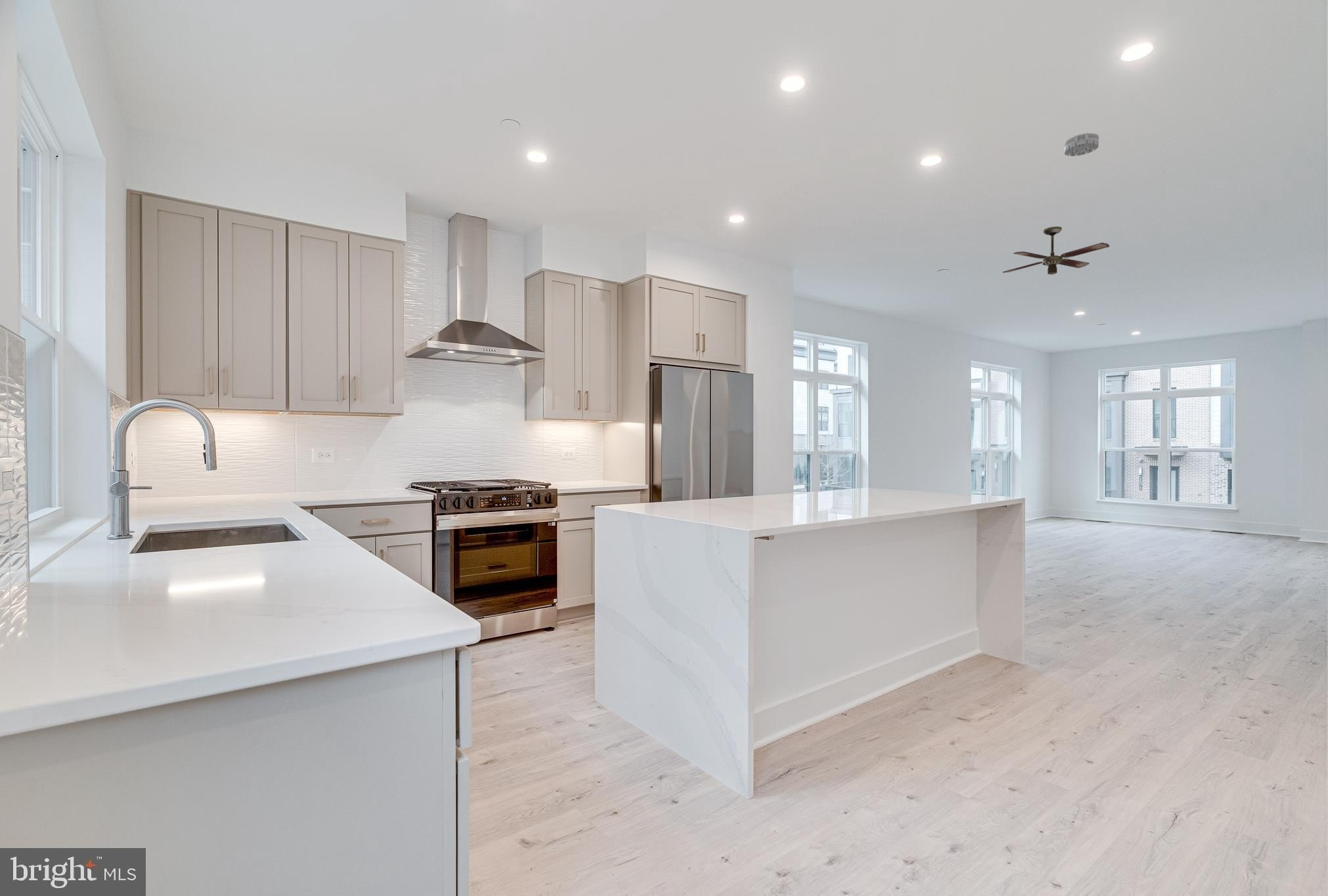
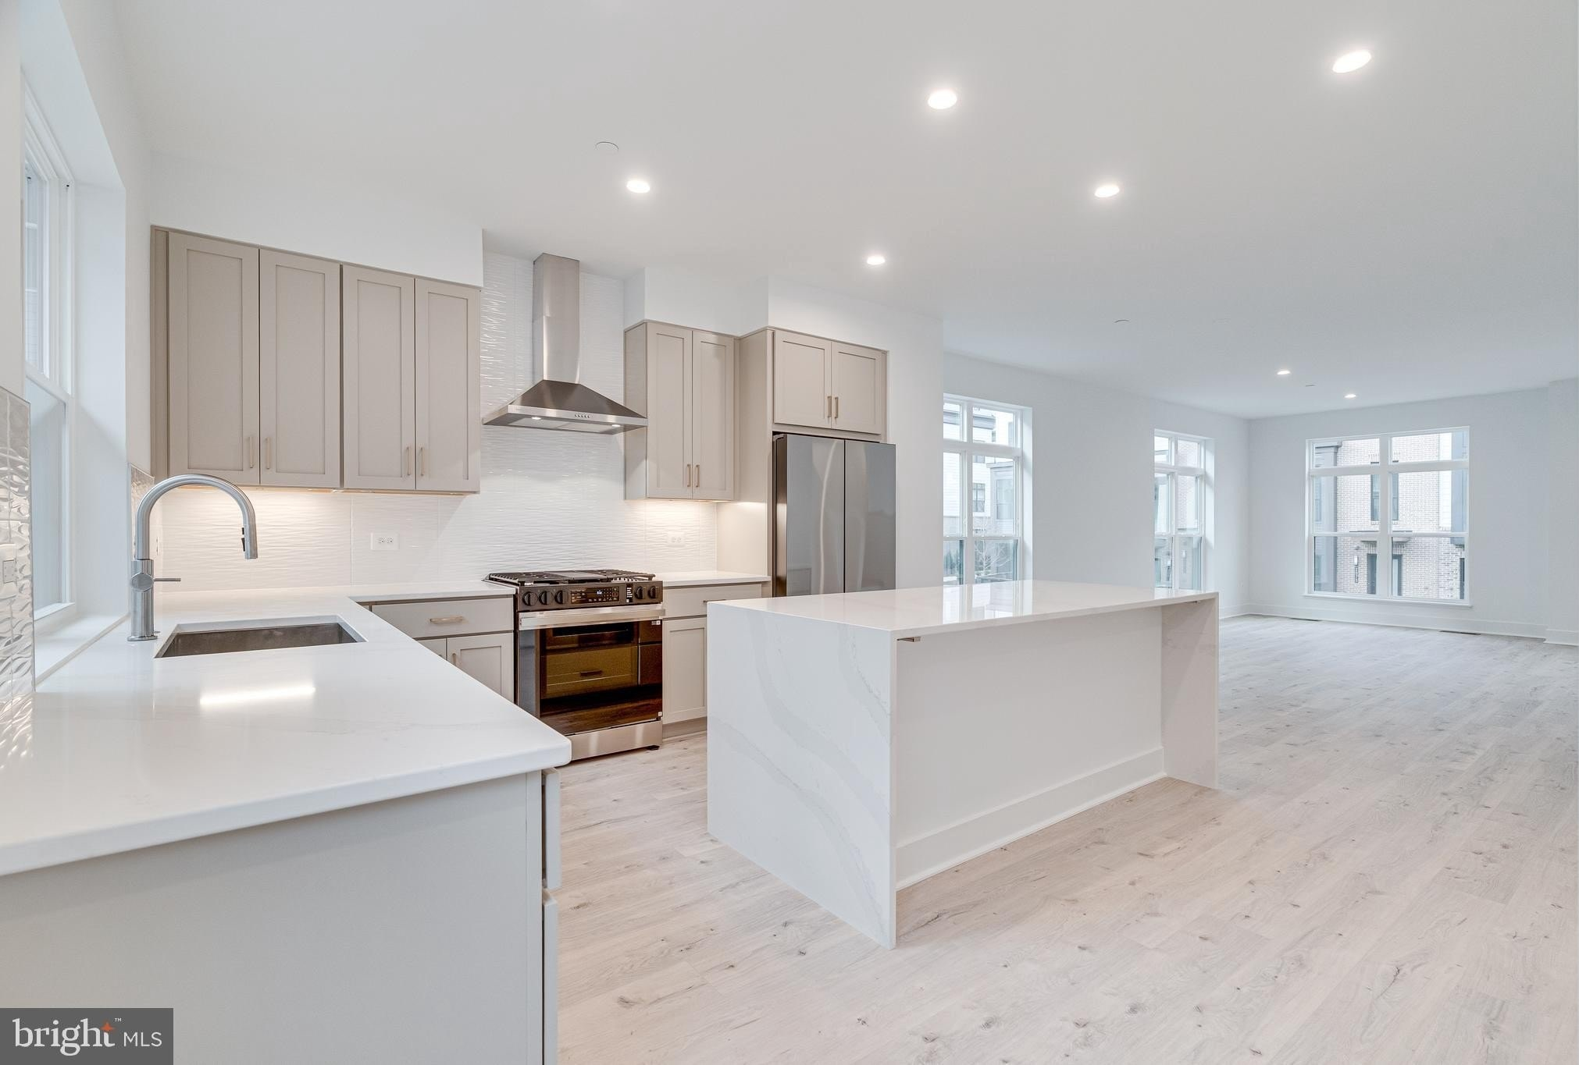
- smoke detector [1064,132,1099,157]
- ceiling fan [1002,226,1110,275]
